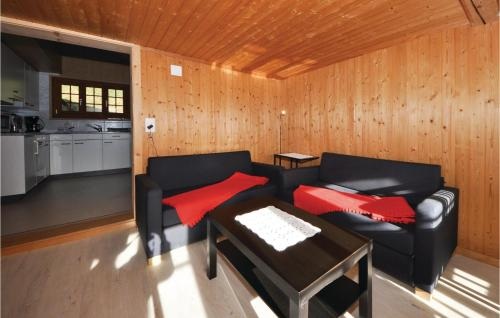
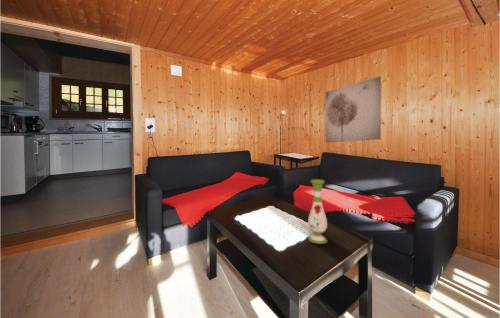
+ vase [307,178,328,245]
+ wall art [325,75,382,144]
